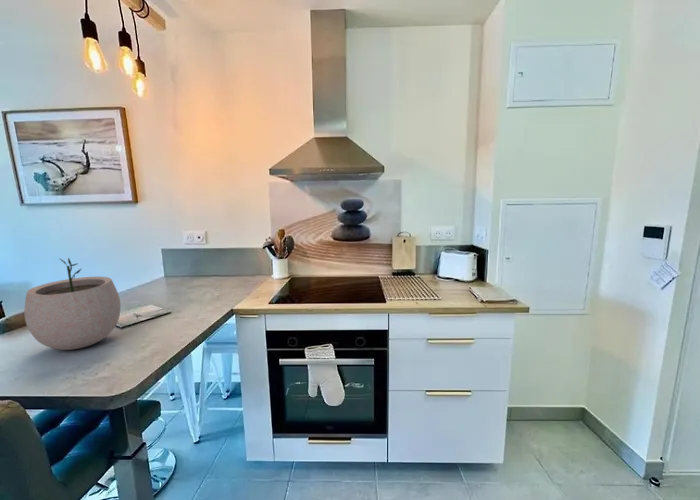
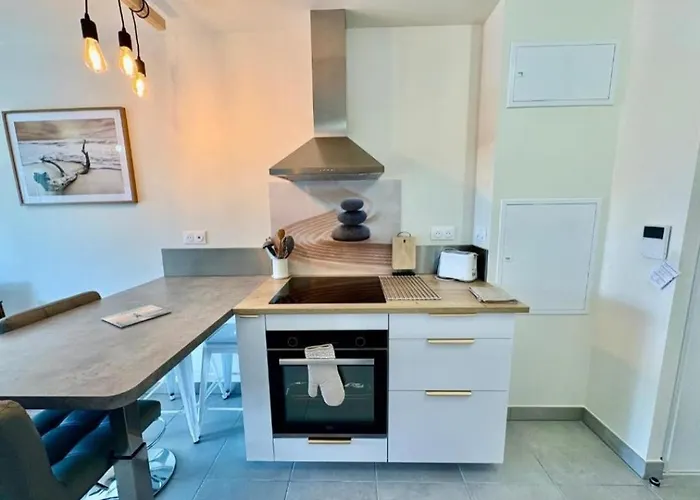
- plant pot [23,257,122,351]
